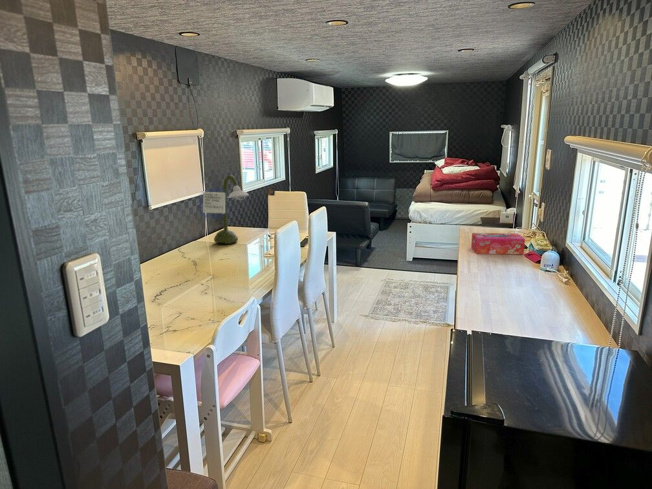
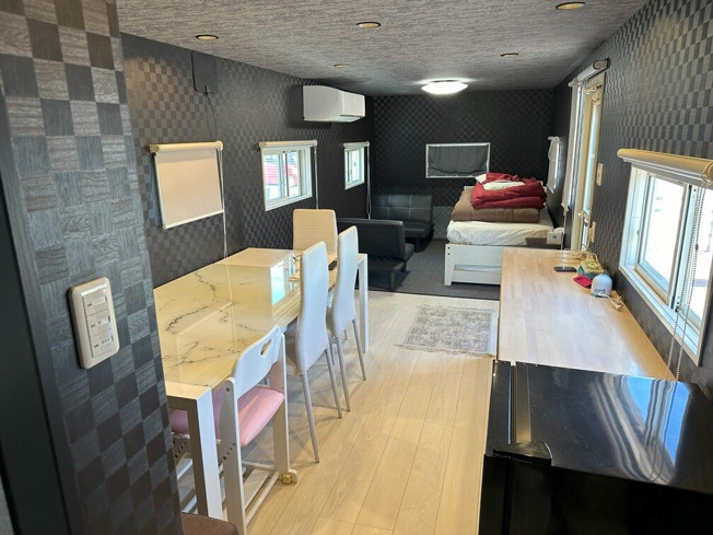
- tissue box [470,232,526,255]
- desk lamp [197,174,276,245]
